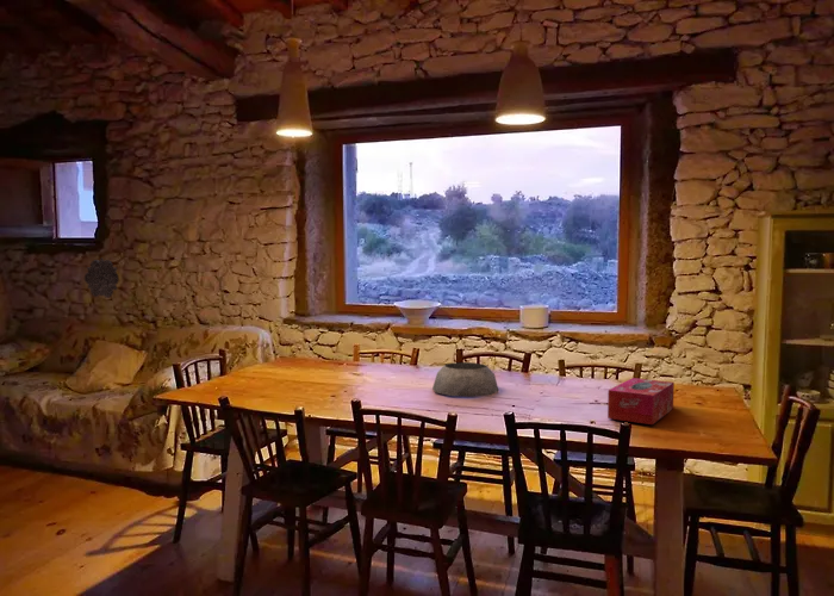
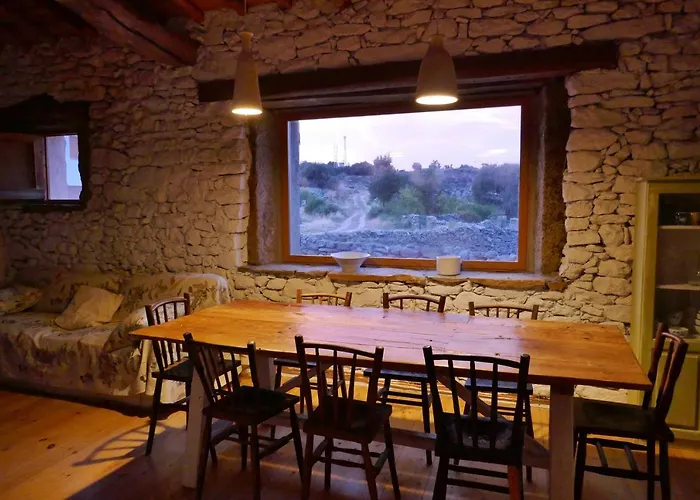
- plant pot [431,361,499,398]
- wall ornament [83,257,120,299]
- tissue box [606,377,676,426]
